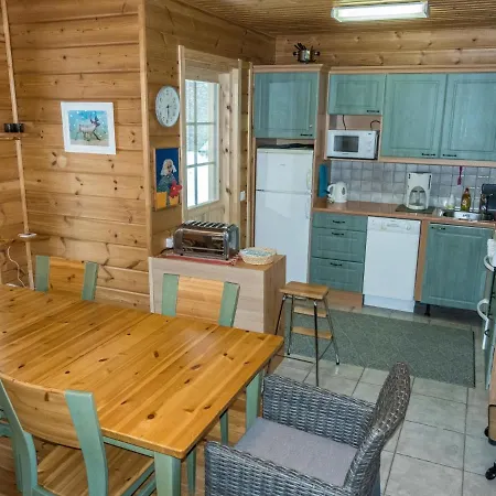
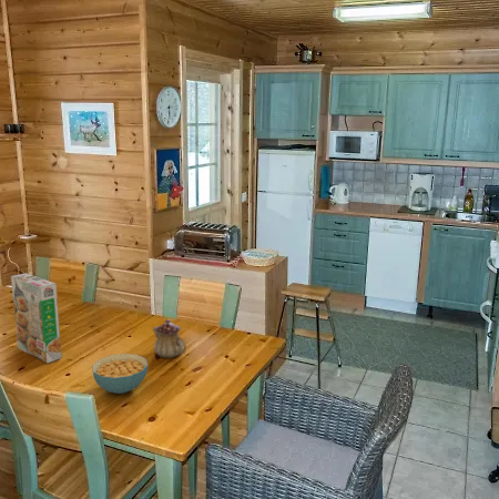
+ cereal box [10,272,63,365]
+ cereal bowl [91,353,149,395]
+ teapot [152,318,187,359]
